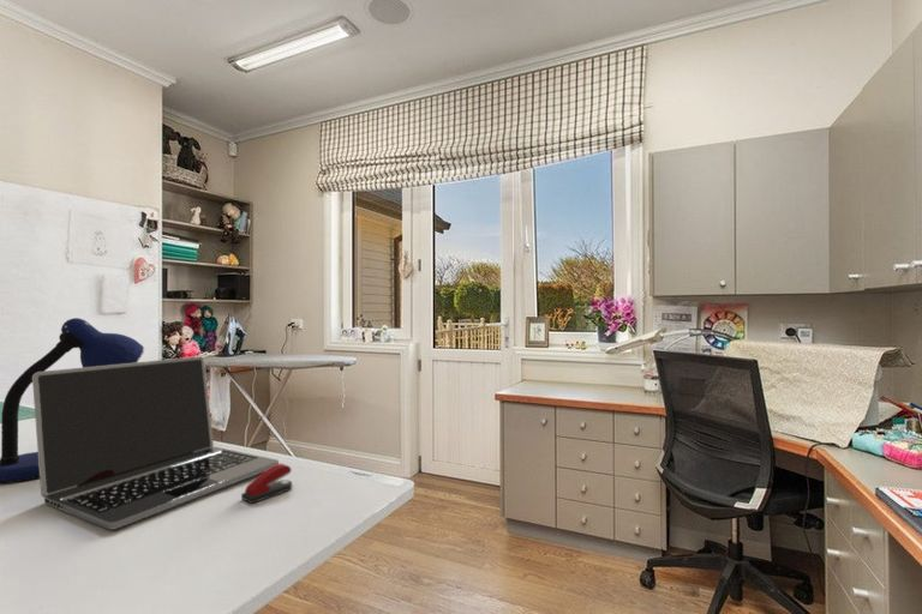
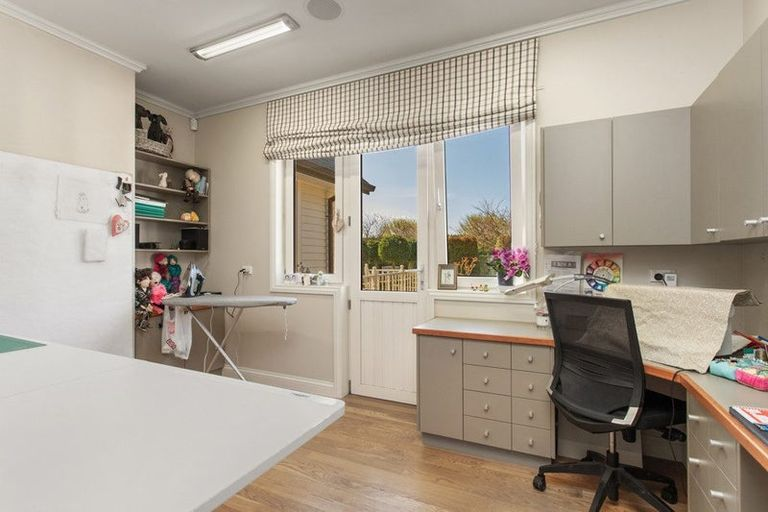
- stapler [240,463,293,505]
- desk lamp [0,317,145,484]
- laptop [31,355,280,531]
